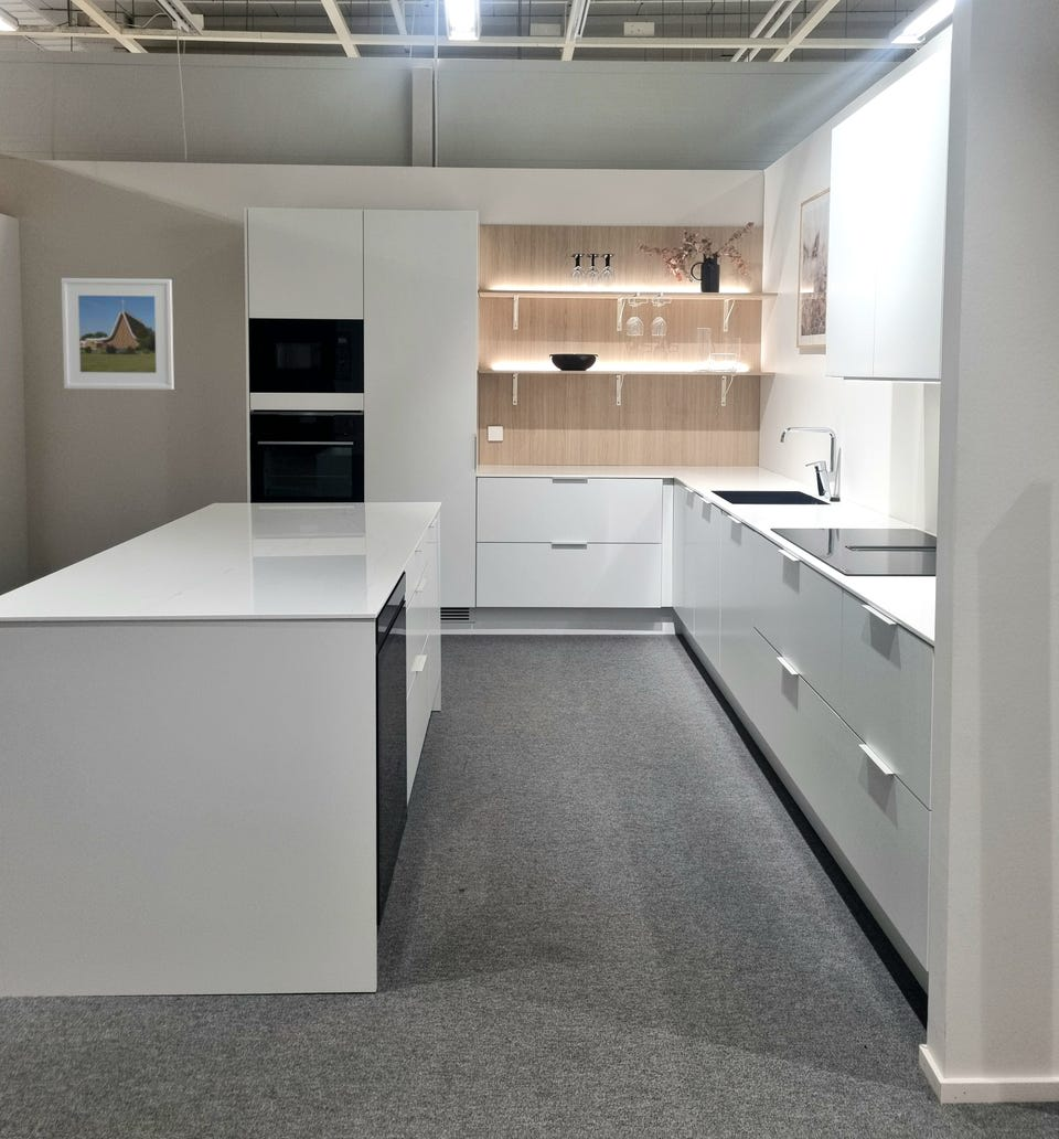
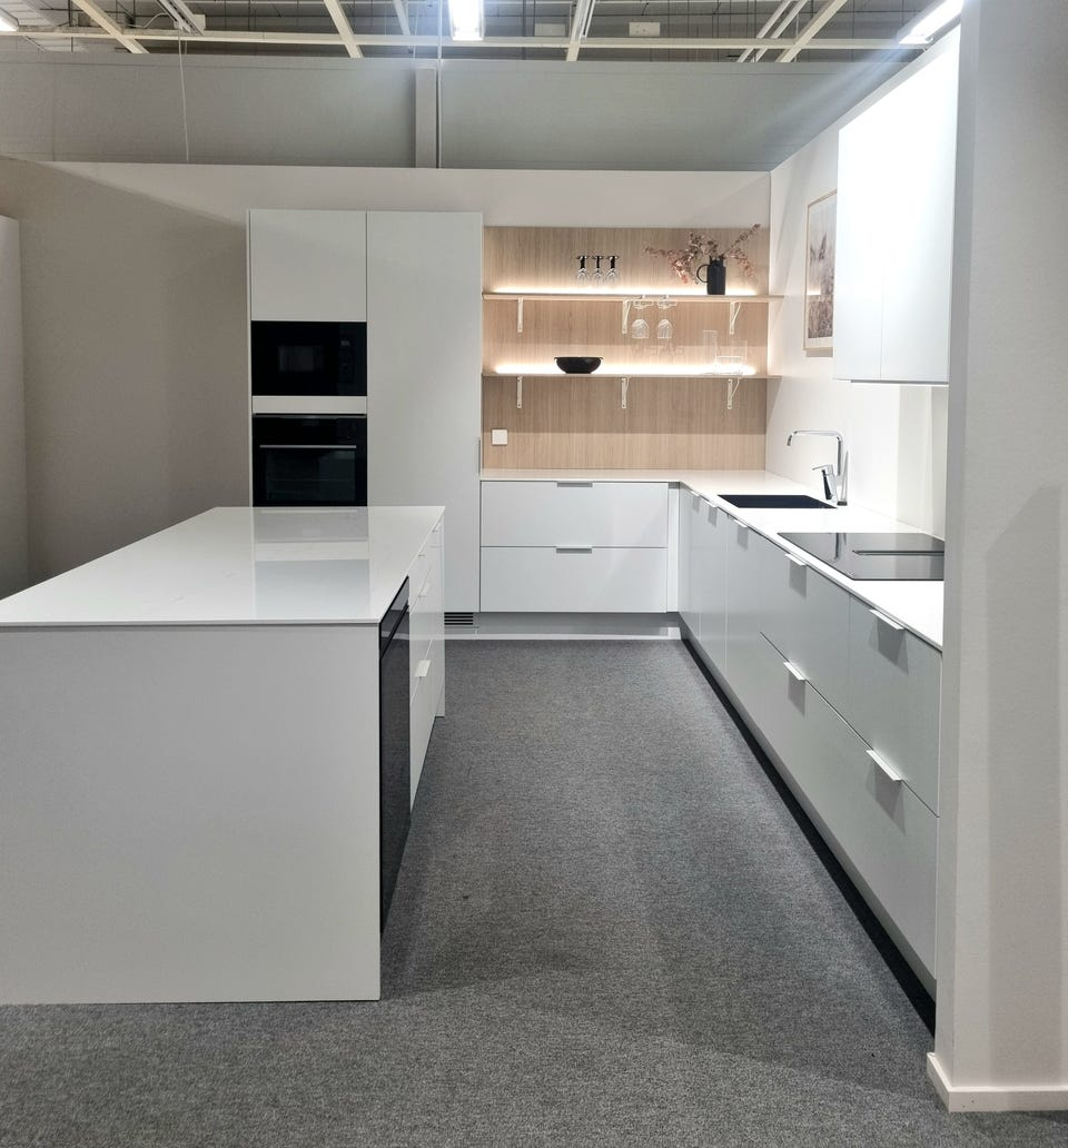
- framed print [60,277,174,391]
